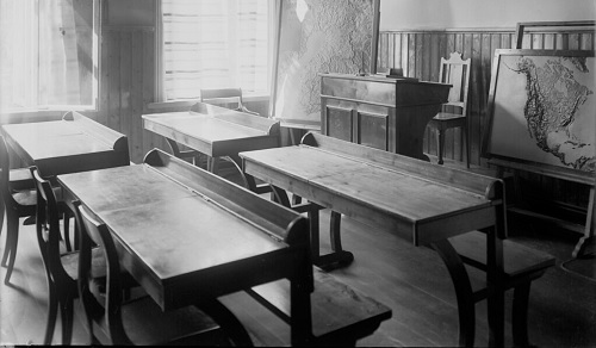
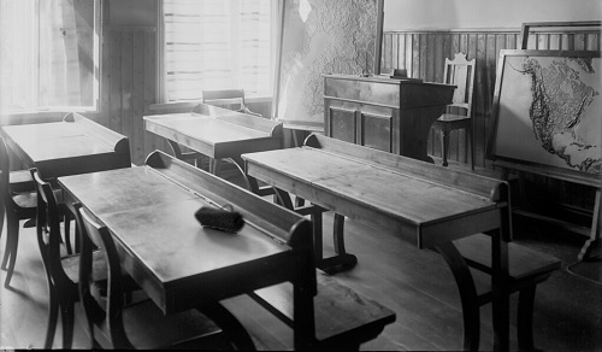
+ pencil case [193,203,247,235]
